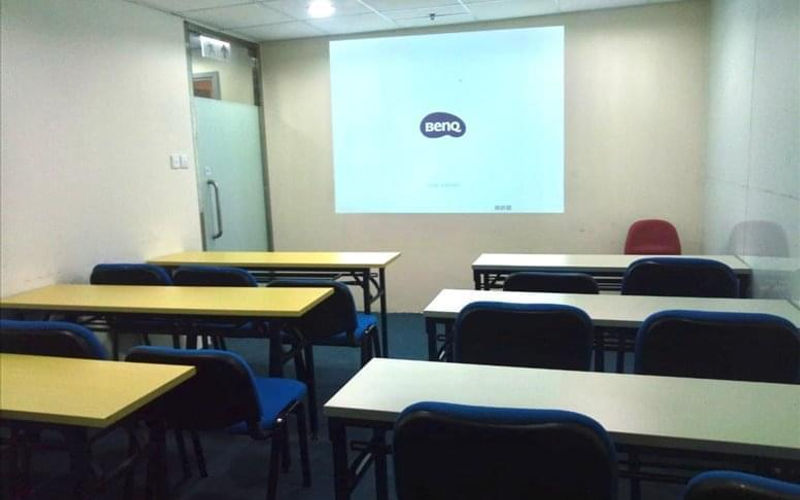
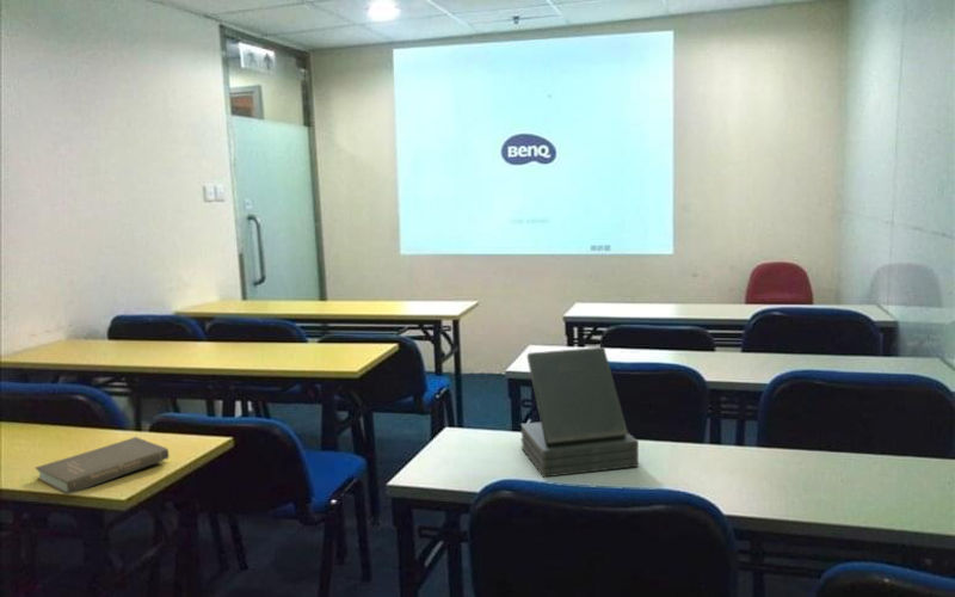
+ bible [519,346,640,479]
+ book [35,436,171,496]
